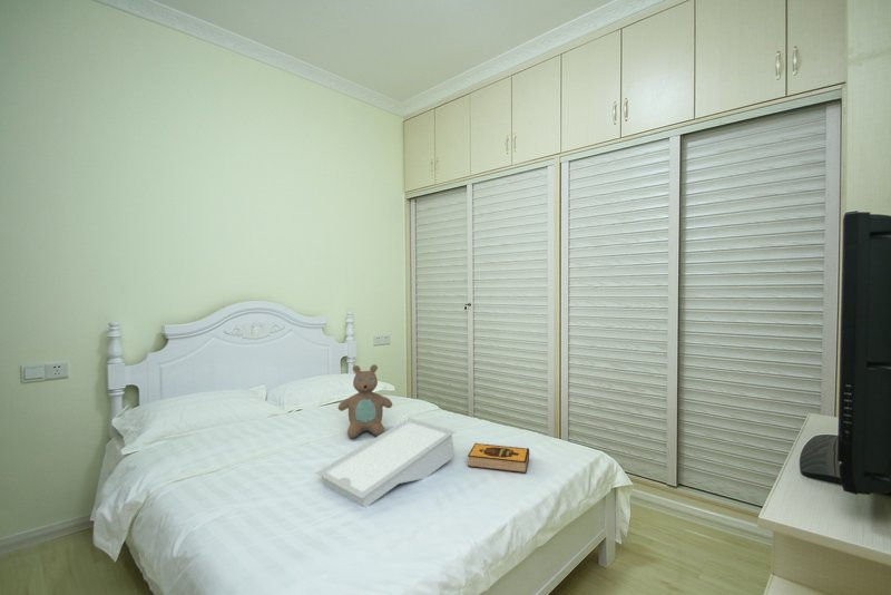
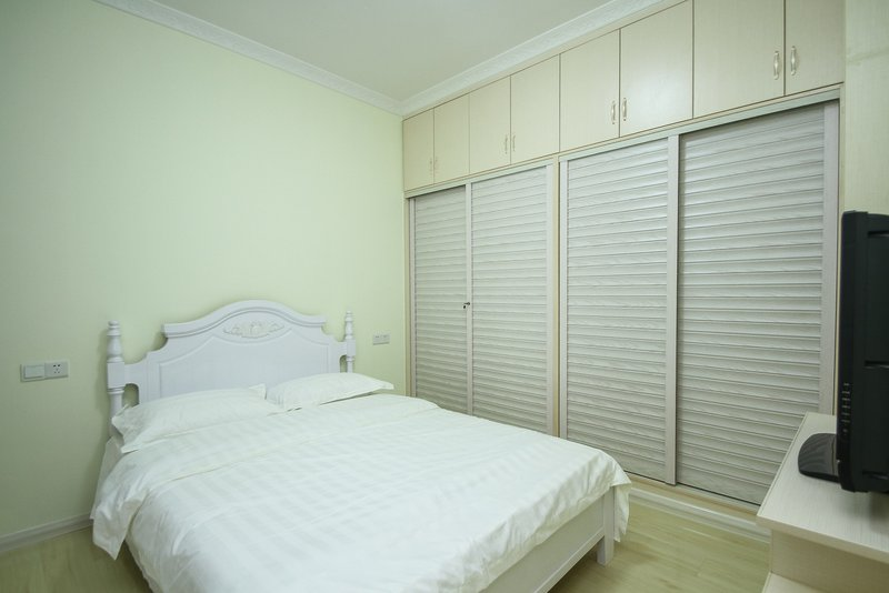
- swimming pool [315,413,457,509]
- teddy bear [337,363,393,440]
- hardback book [467,441,530,474]
